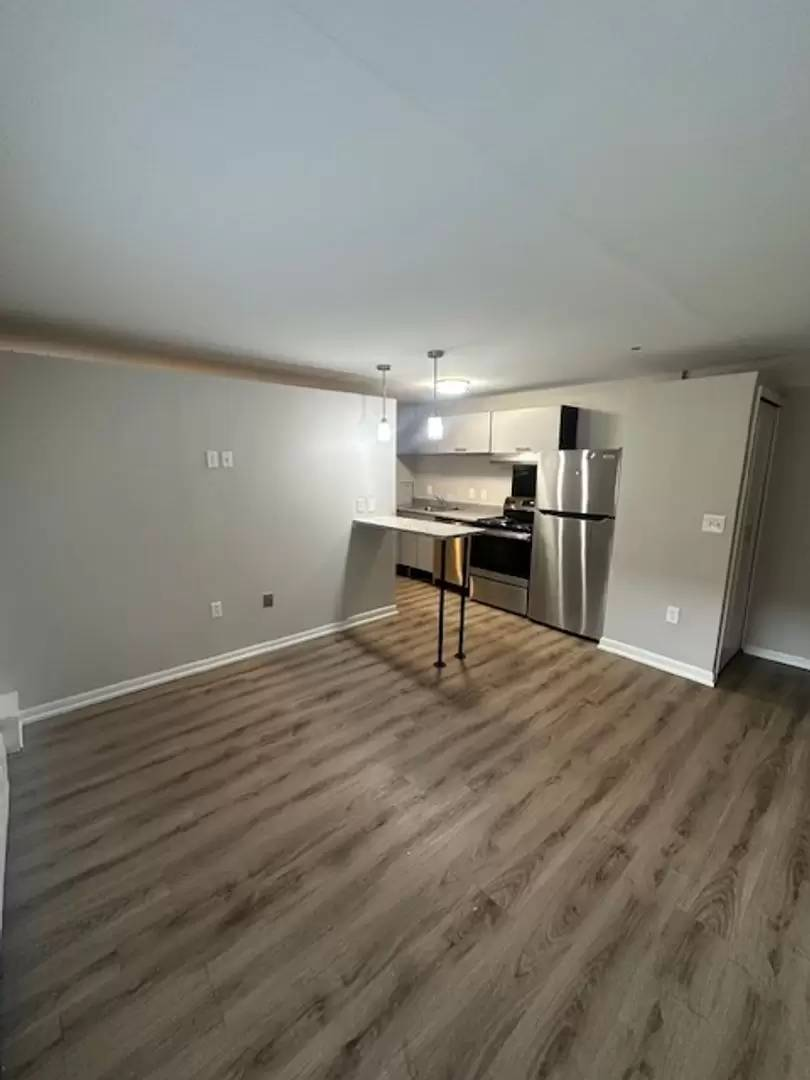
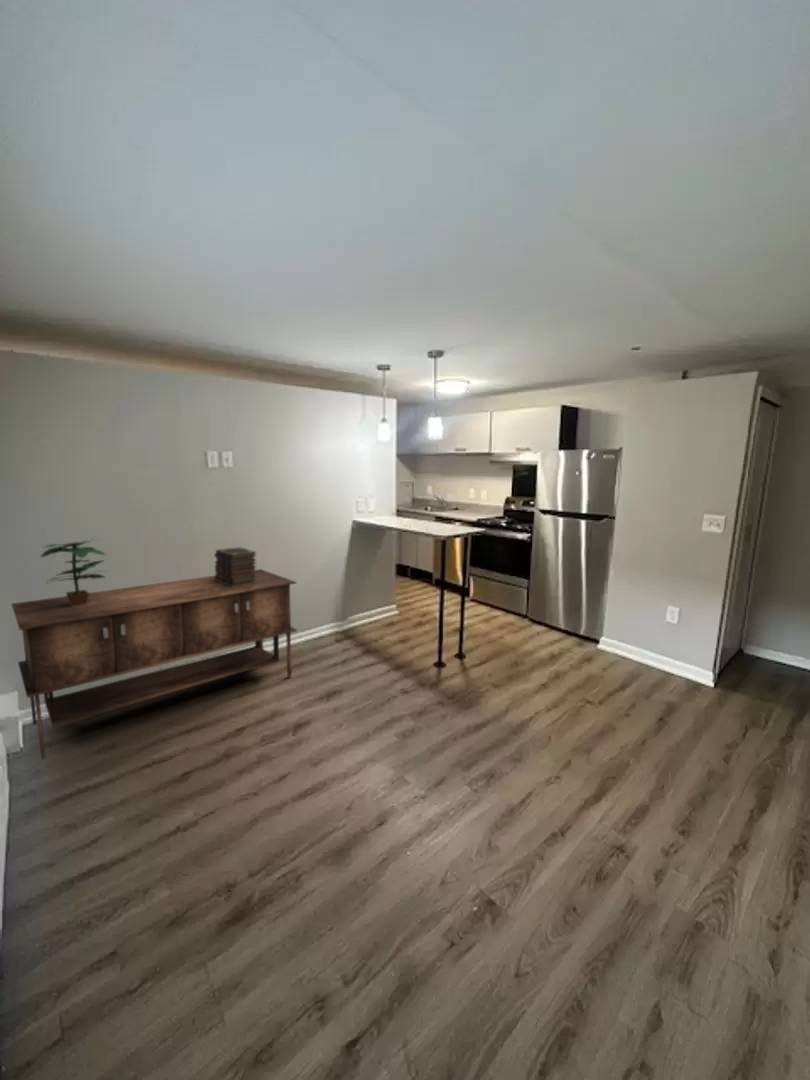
+ sideboard [11,568,298,761]
+ book stack [213,546,258,587]
+ potted plant [39,538,108,607]
